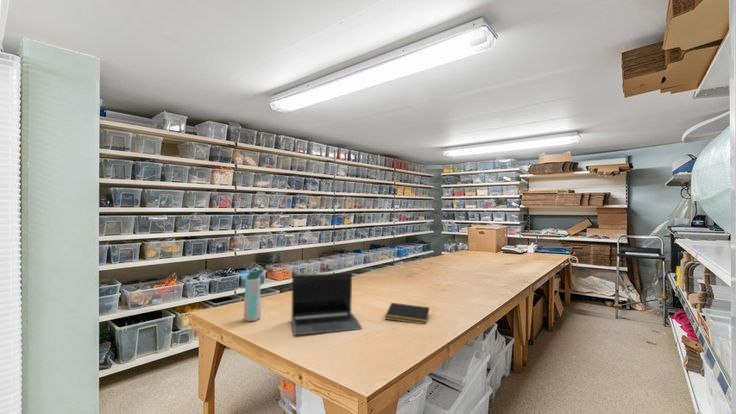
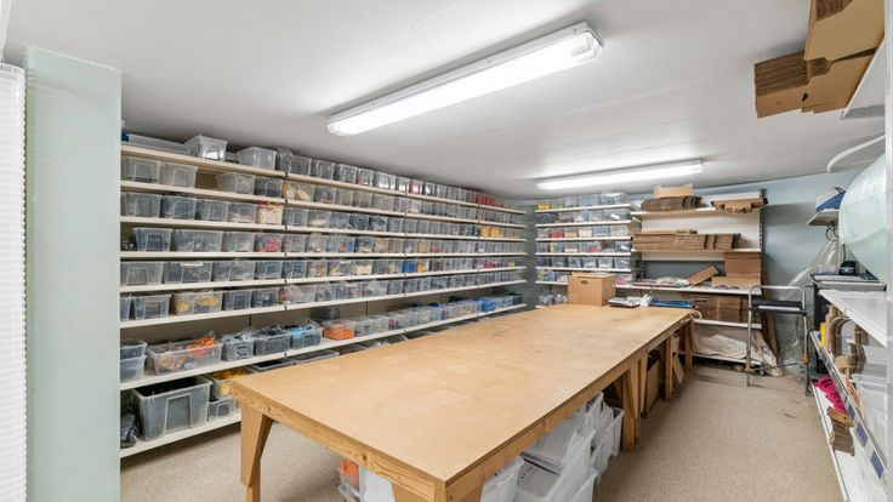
- notepad [384,302,430,325]
- laptop [291,272,363,336]
- water bottle [243,268,265,322]
